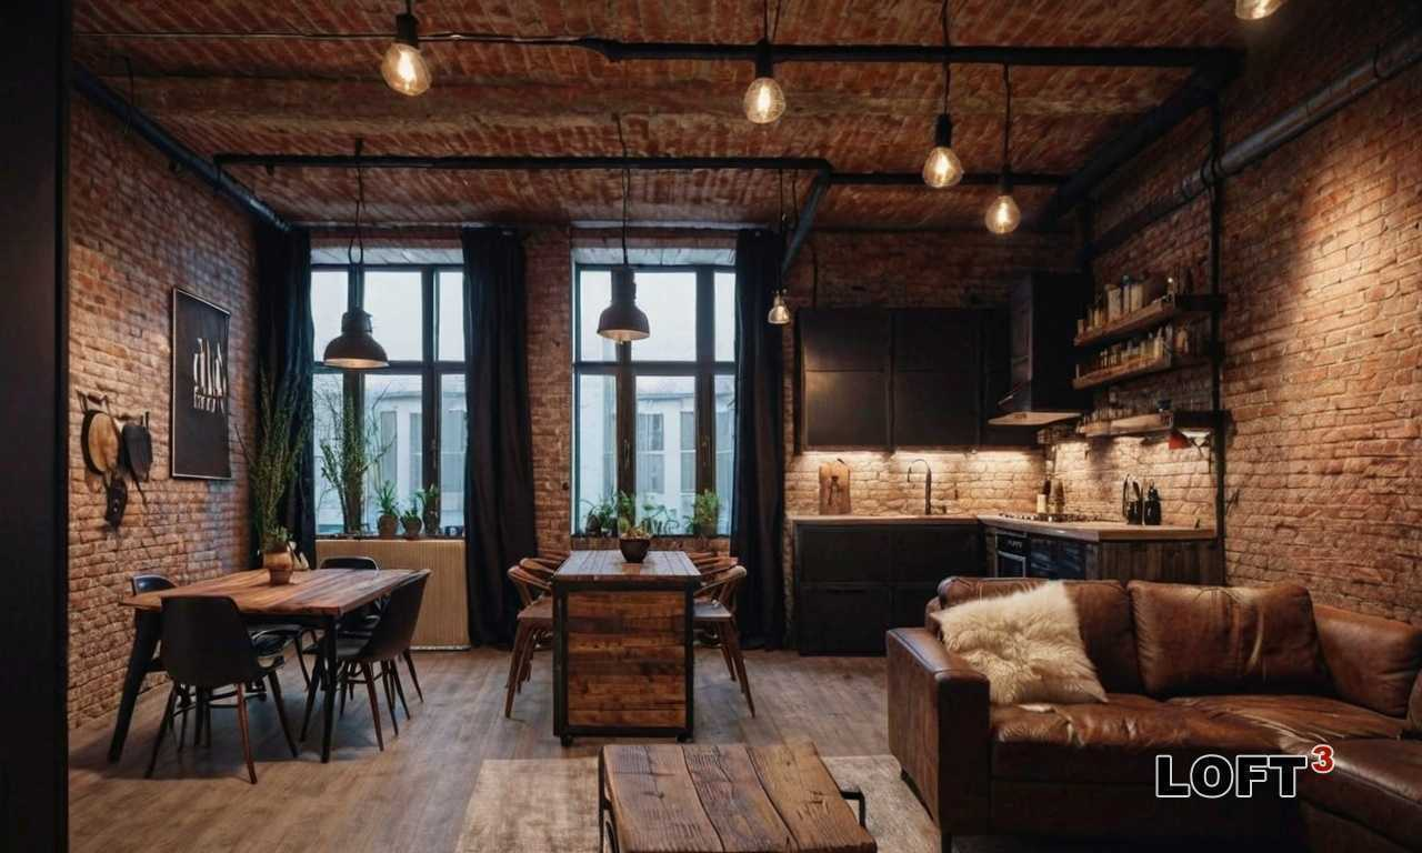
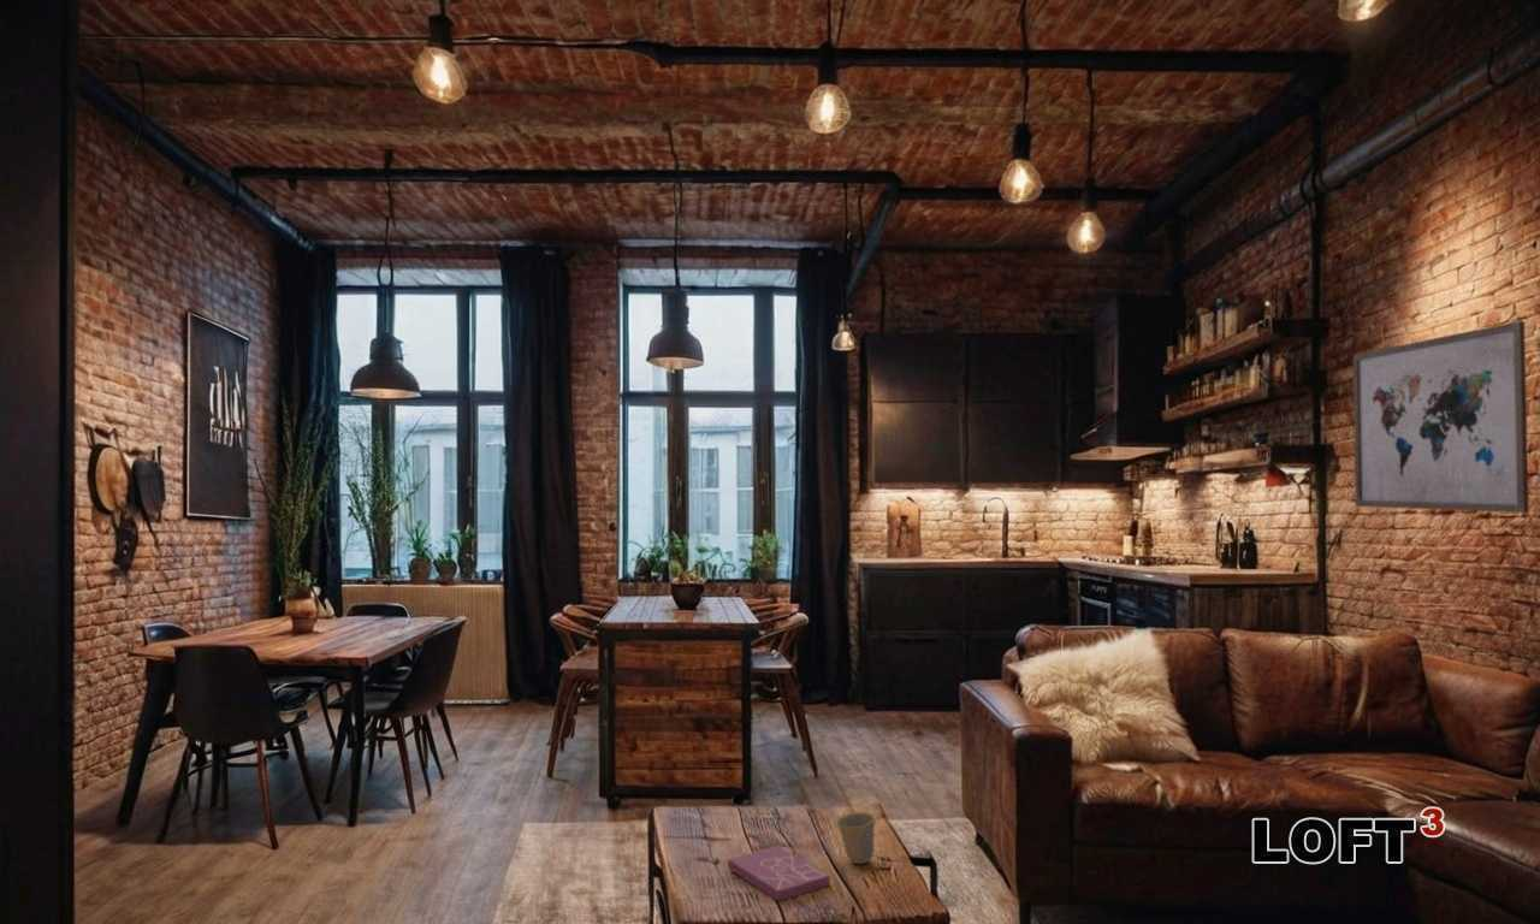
+ cup [833,811,878,865]
+ book [727,845,831,902]
+ wall art [1352,320,1530,514]
